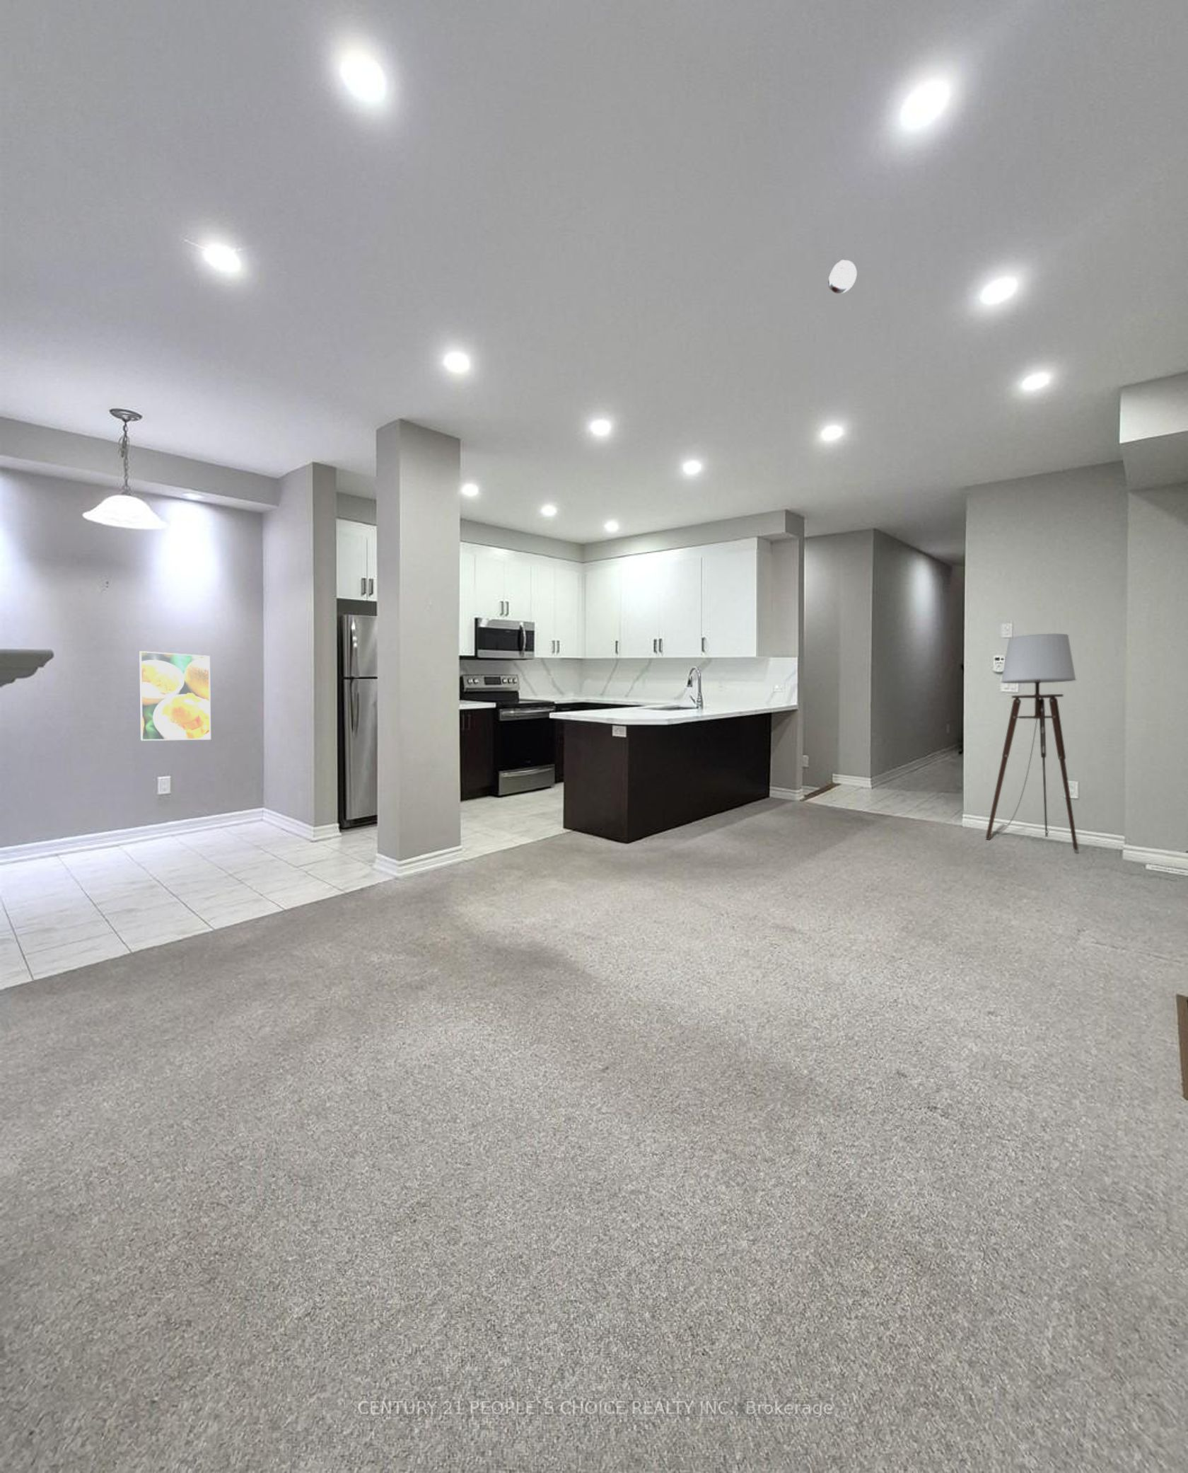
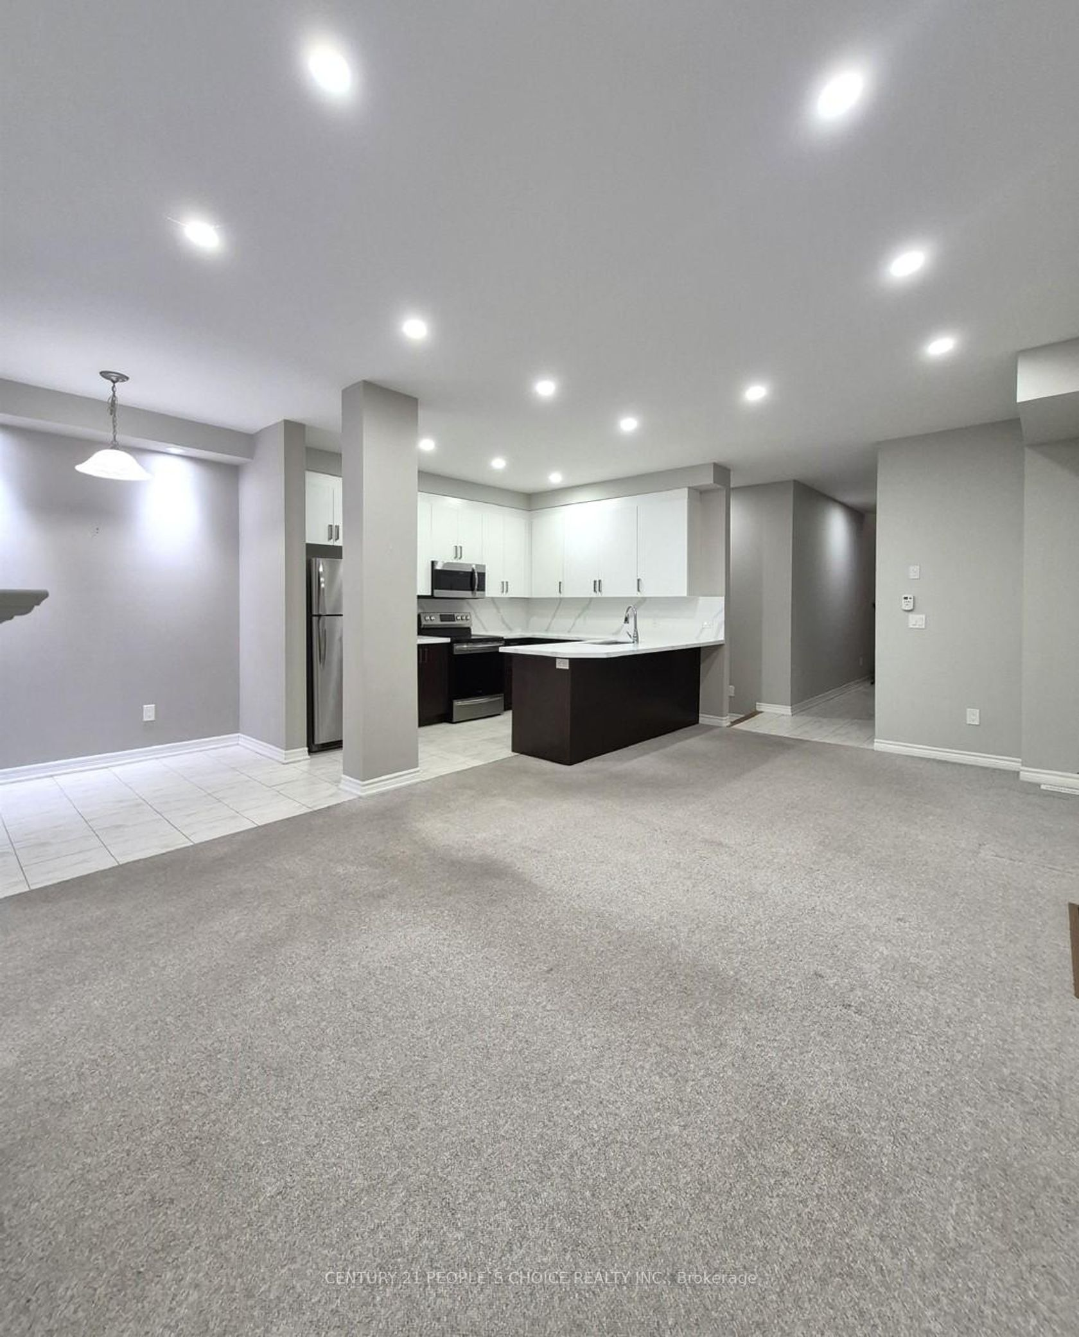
- smoke detector [828,259,858,295]
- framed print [138,650,211,742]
- floor lamp [986,633,1079,851]
